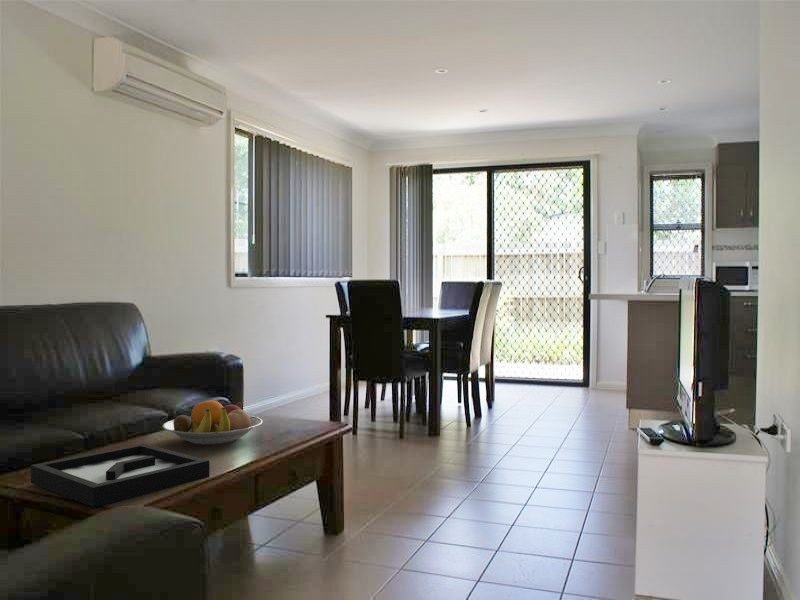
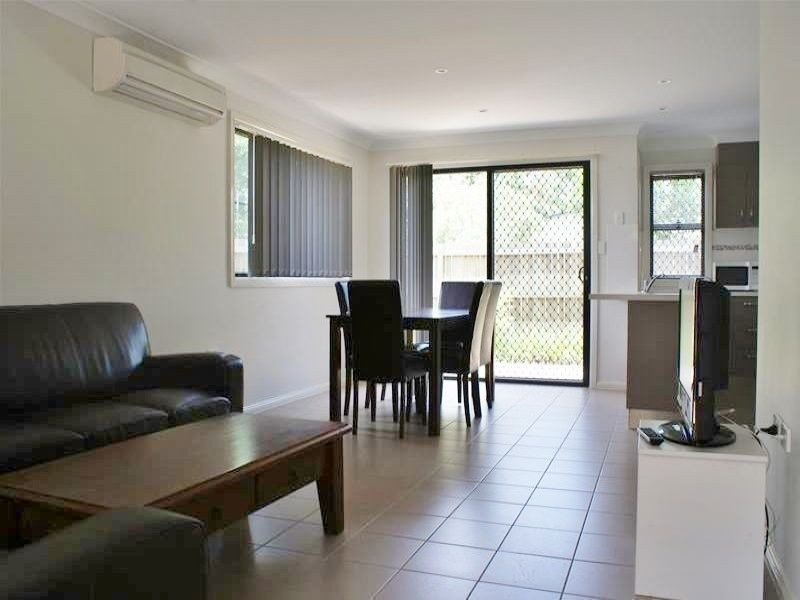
- fruit bowl [162,399,264,446]
- decorative tray [30,443,210,508]
